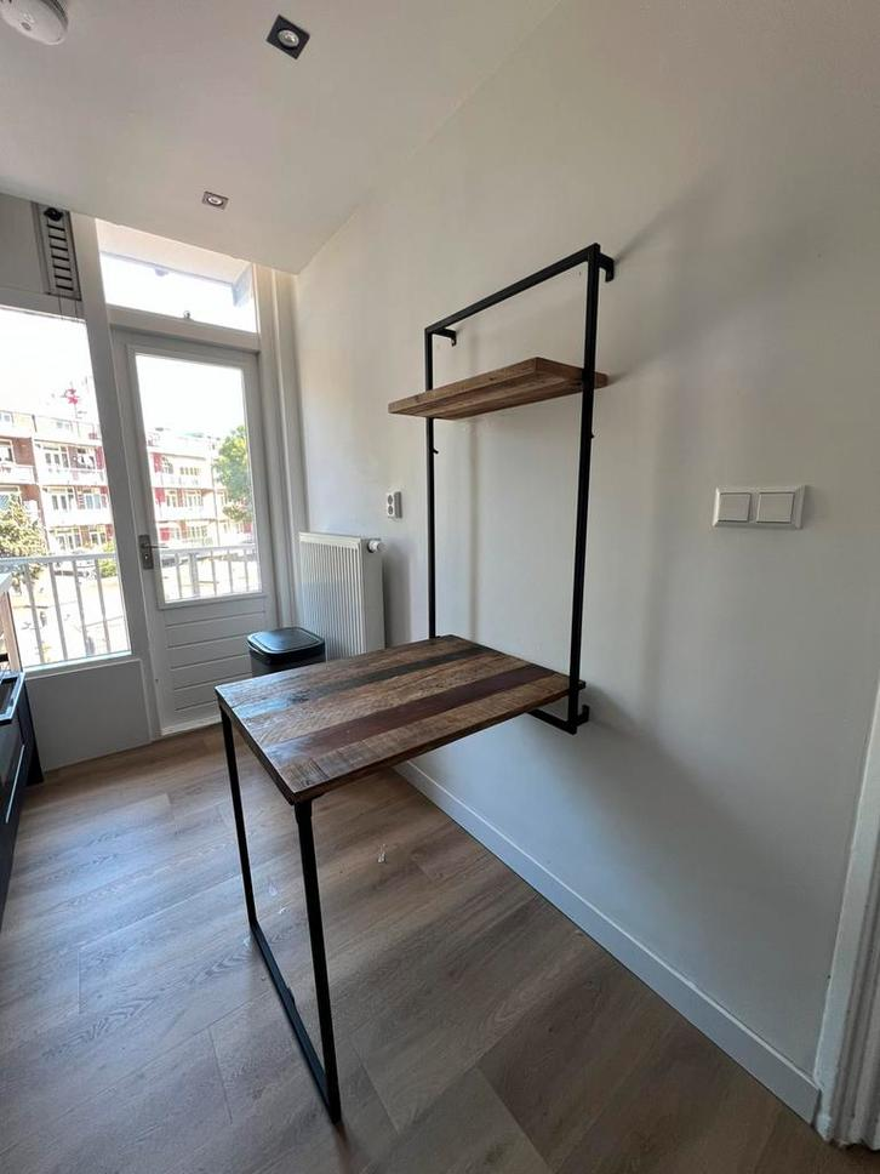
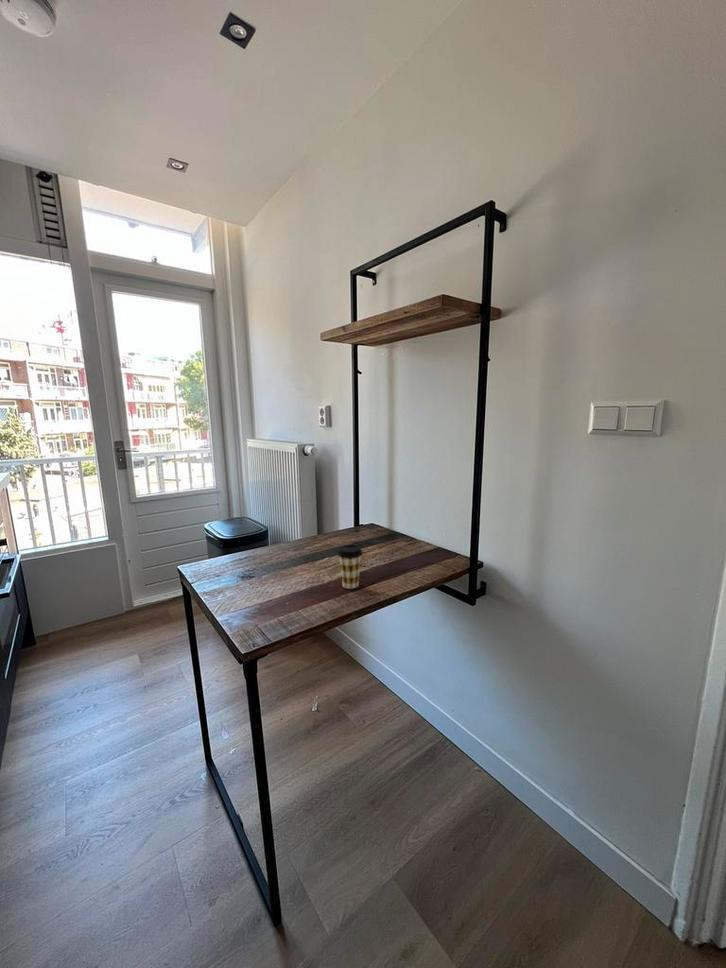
+ coffee cup [336,544,363,590]
